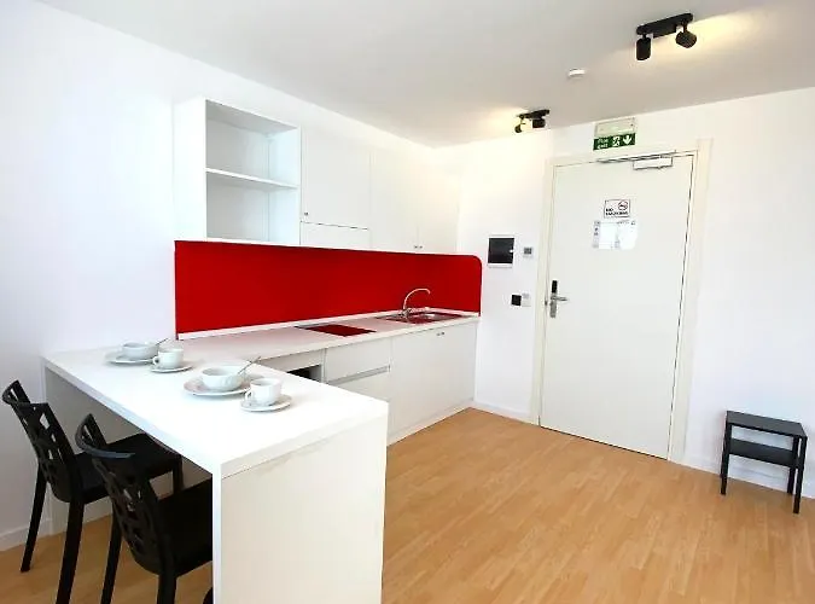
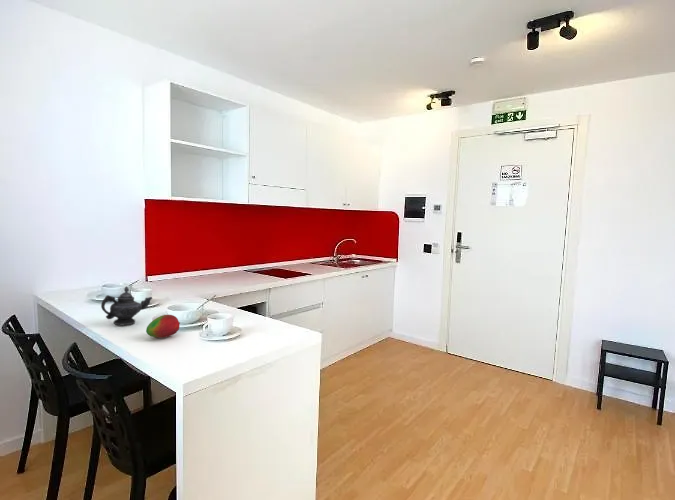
+ fruit [145,314,181,339]
+ teapot [100,285,153,326]
